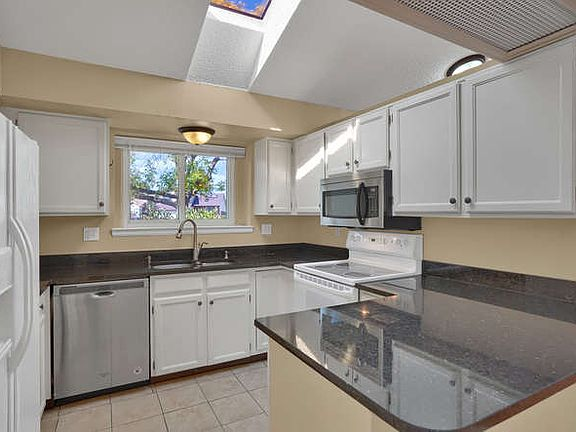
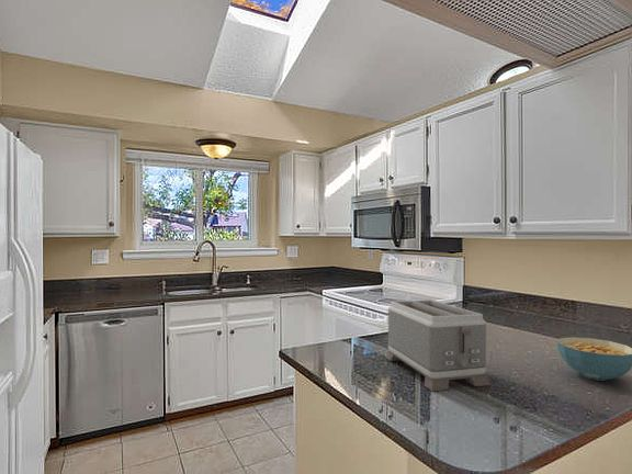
+ cereal bowl [556,336,632,382]
+ toaster [384,298,492,392]
